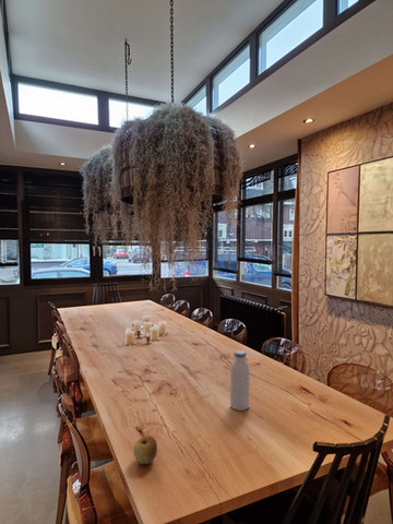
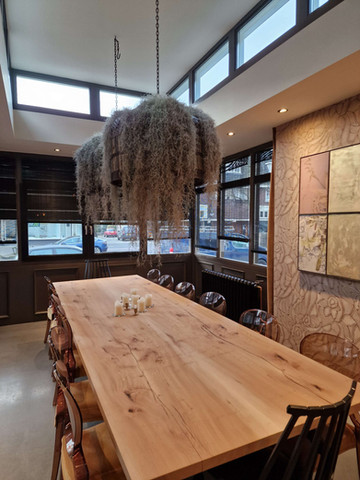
- water bottle [229,349,250,412]
- apple [132,436,158,465]
